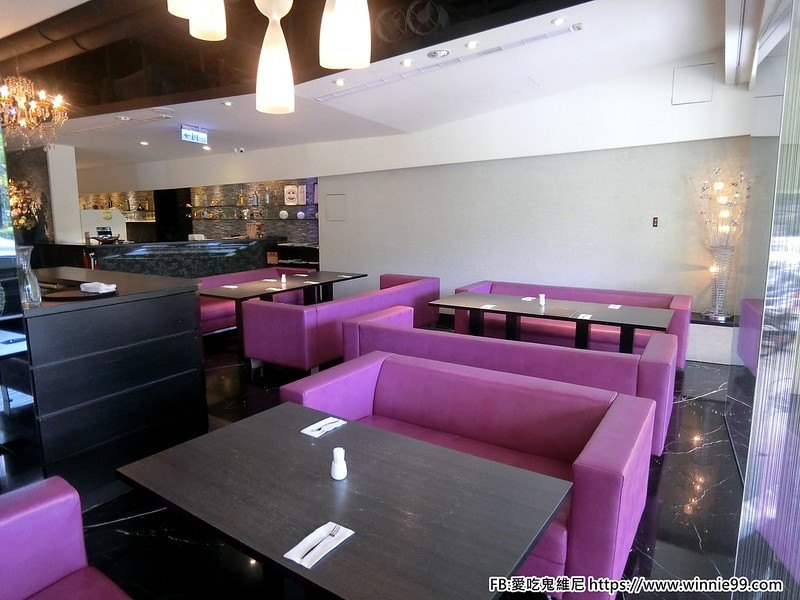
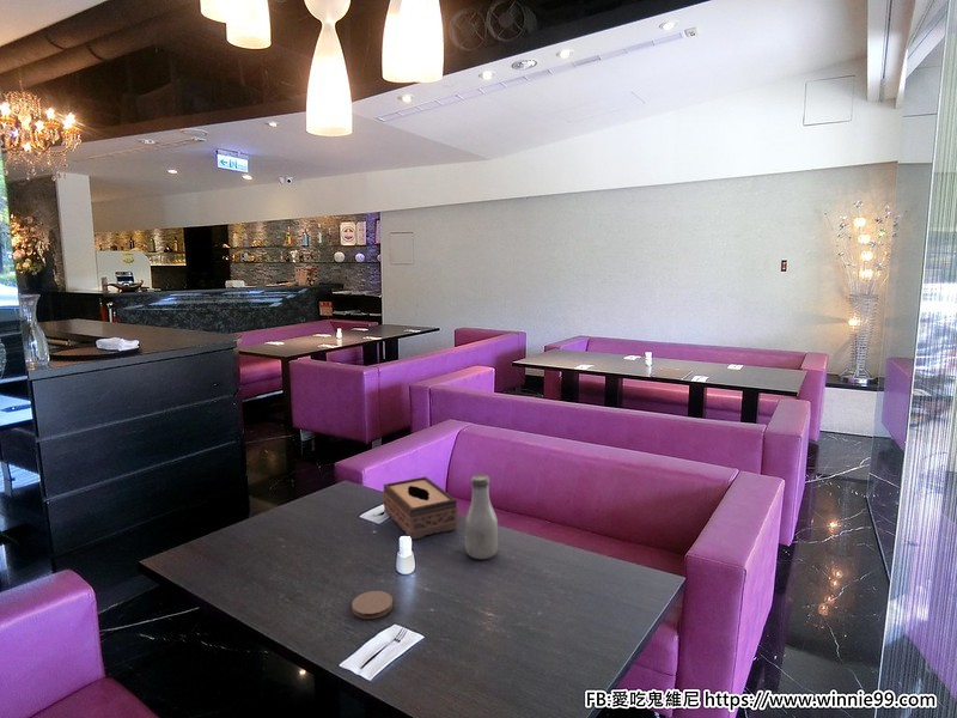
+ tissue box [382,475,458,541]
+ coaster [351,590,394,620]
+ bottle [464,473,499,560]
